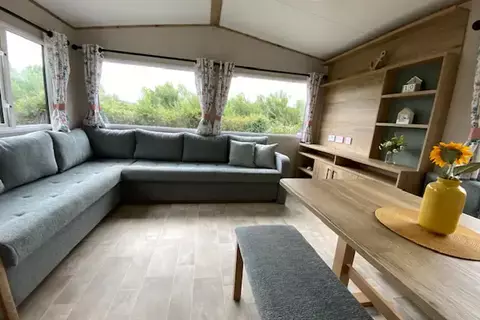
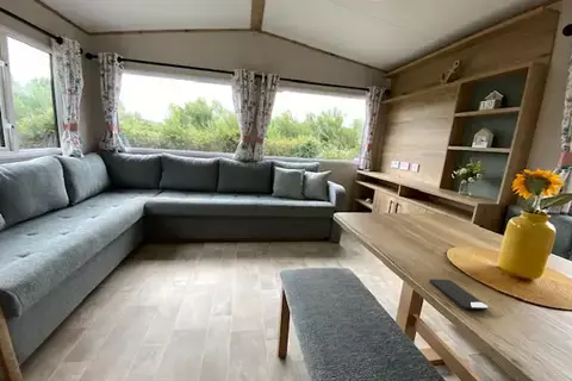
+ smartphone [429,277,489,311]
